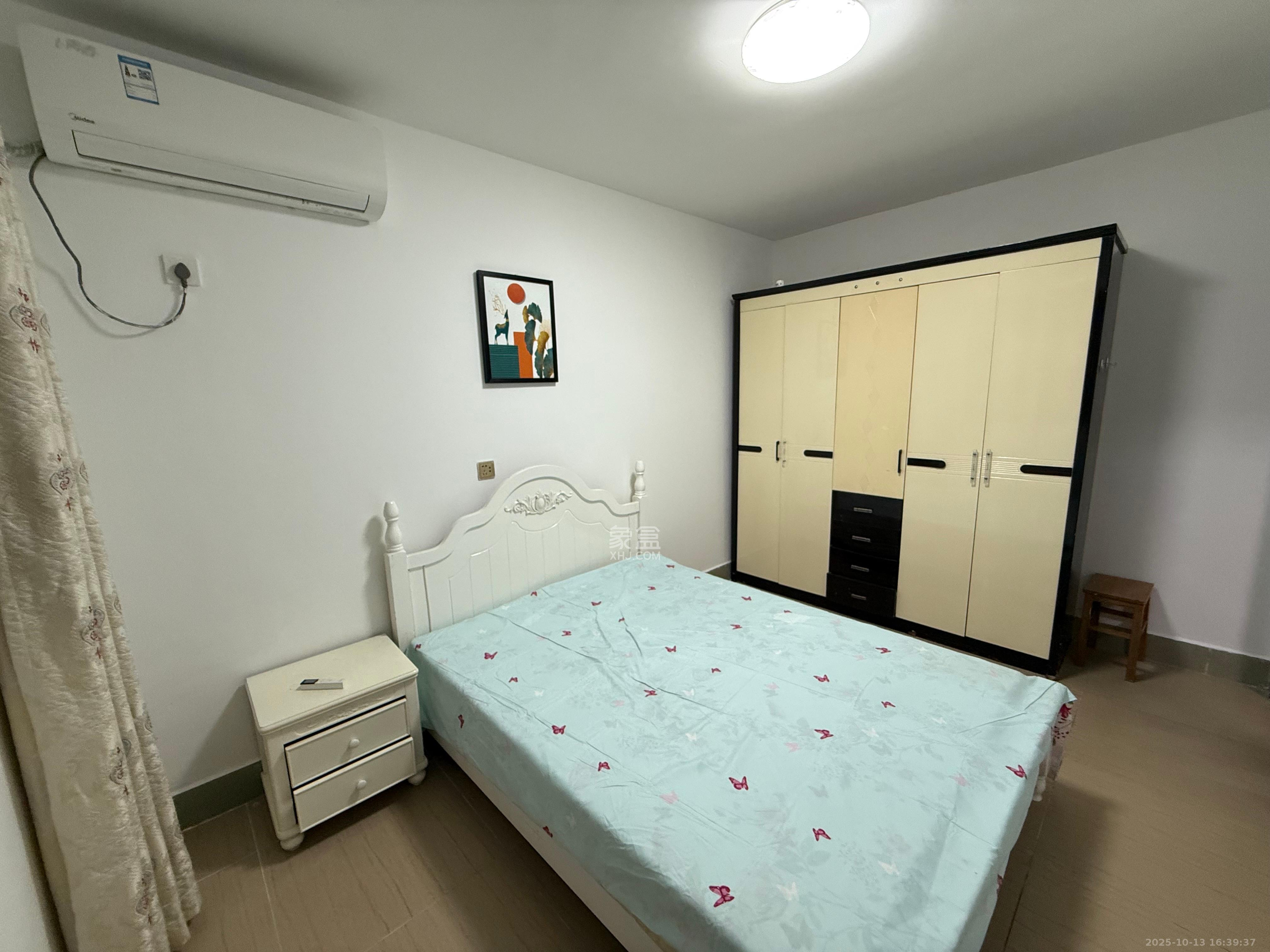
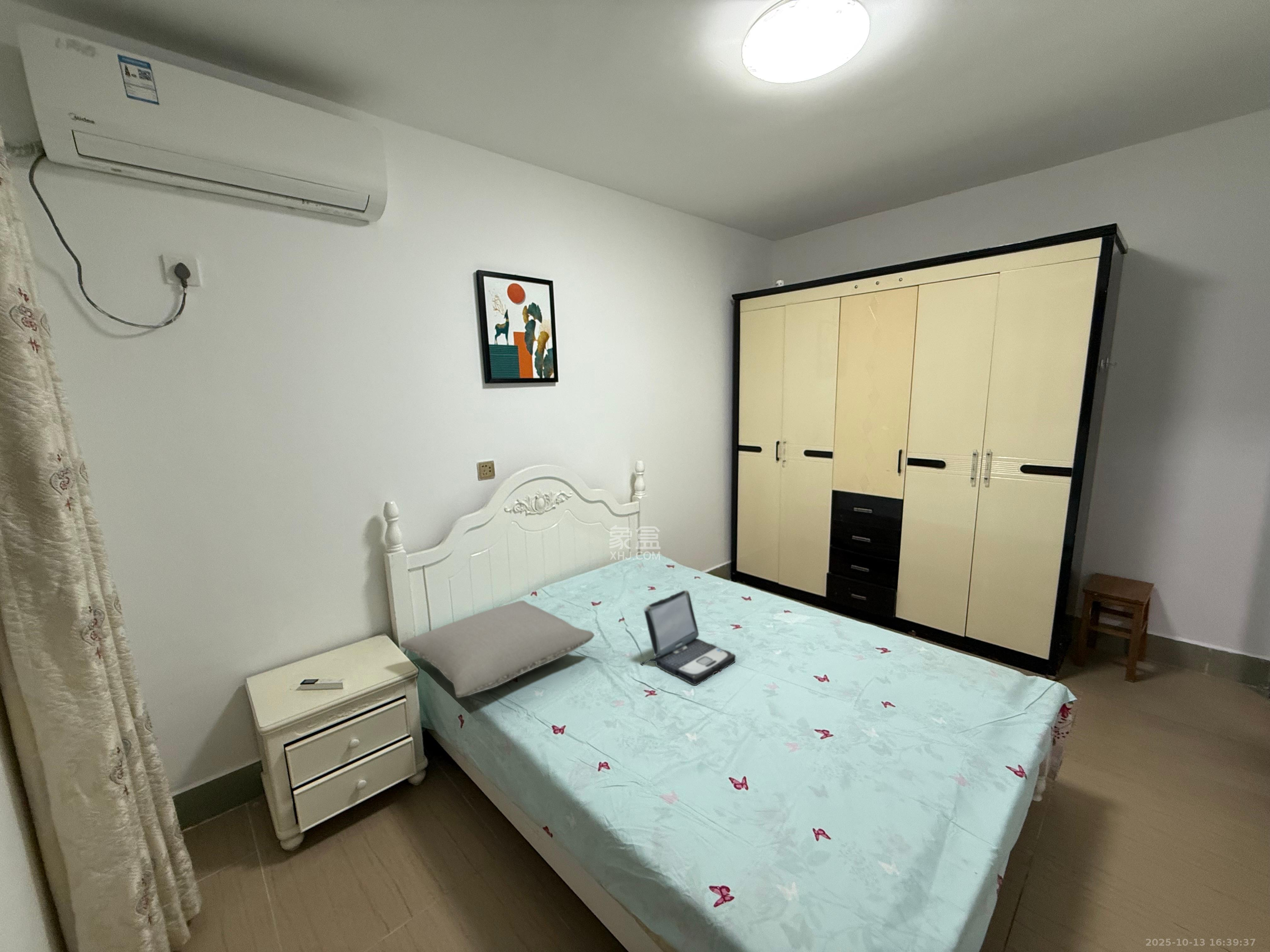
+ laptop [640,590,736,686]
+ pillow [400,600,595,698]
